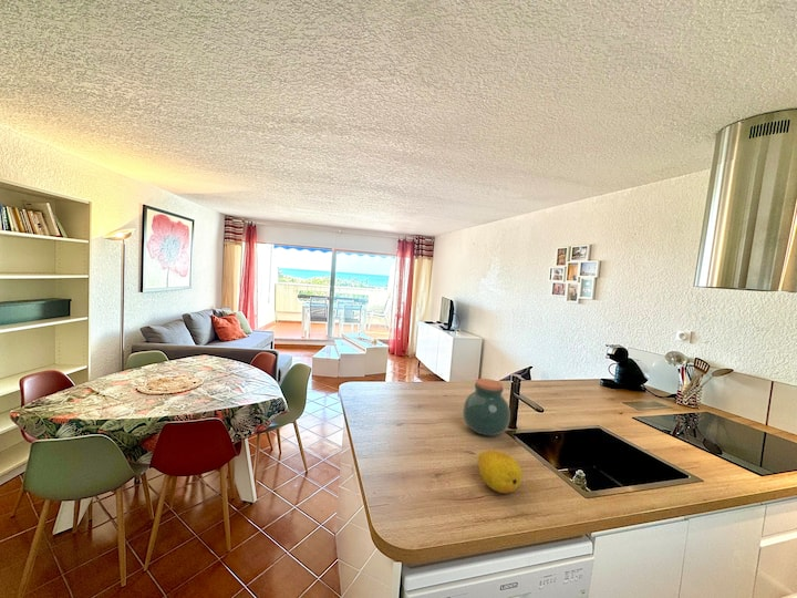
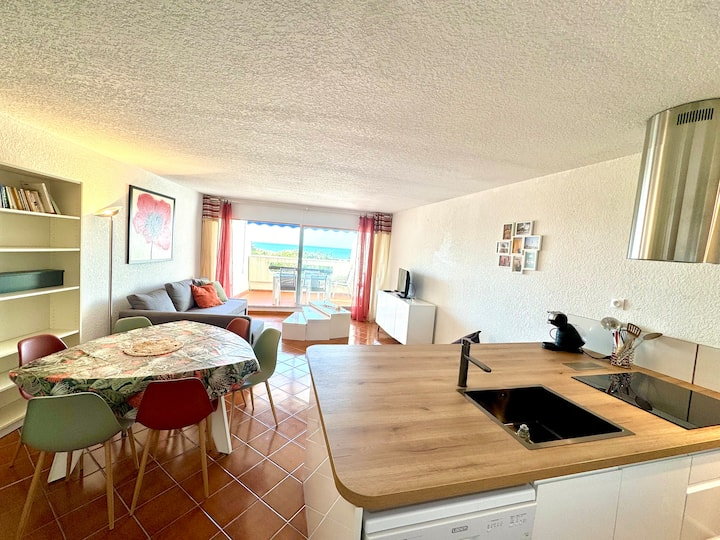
- fruit [476,448,522,494]
- jar [462,378,511,436]
